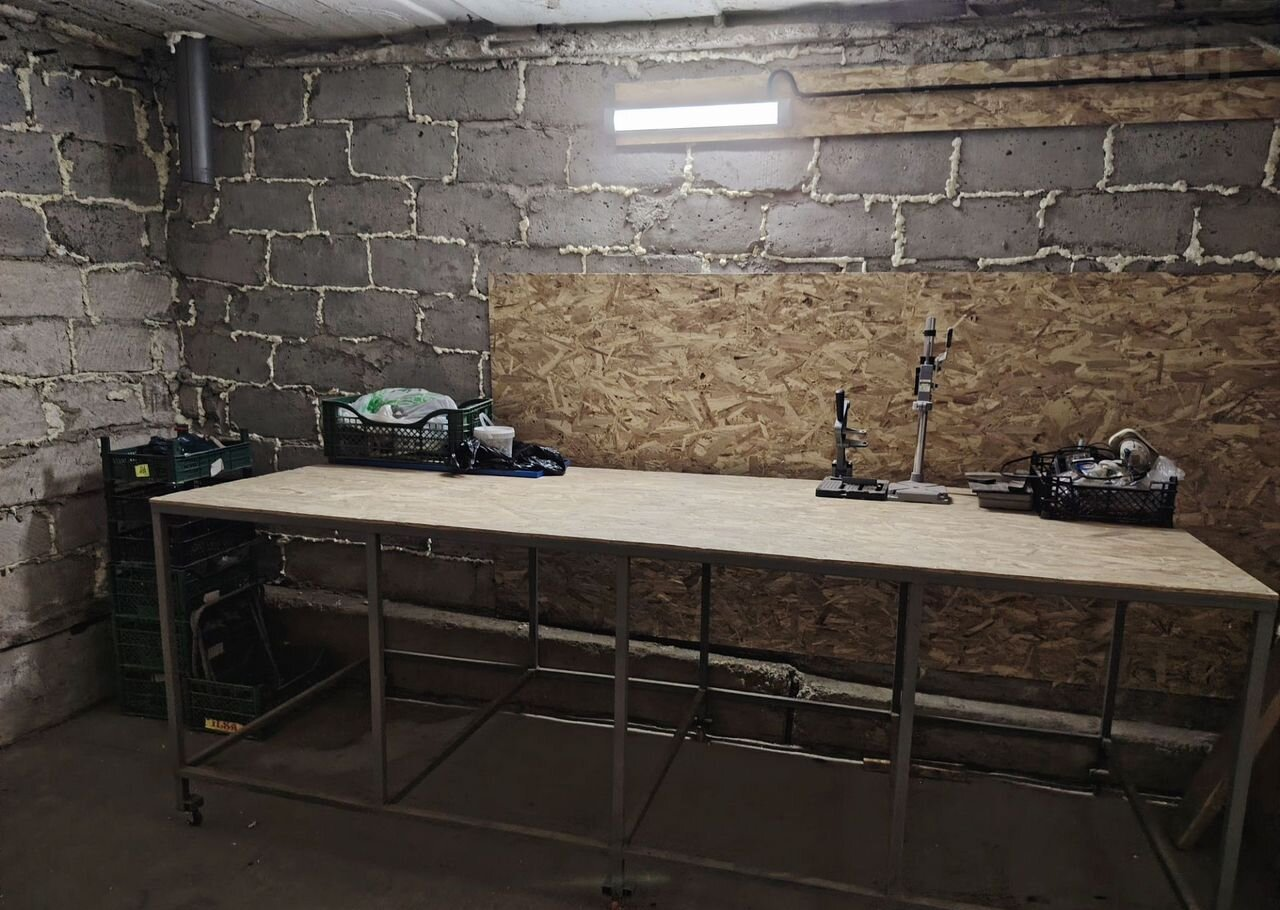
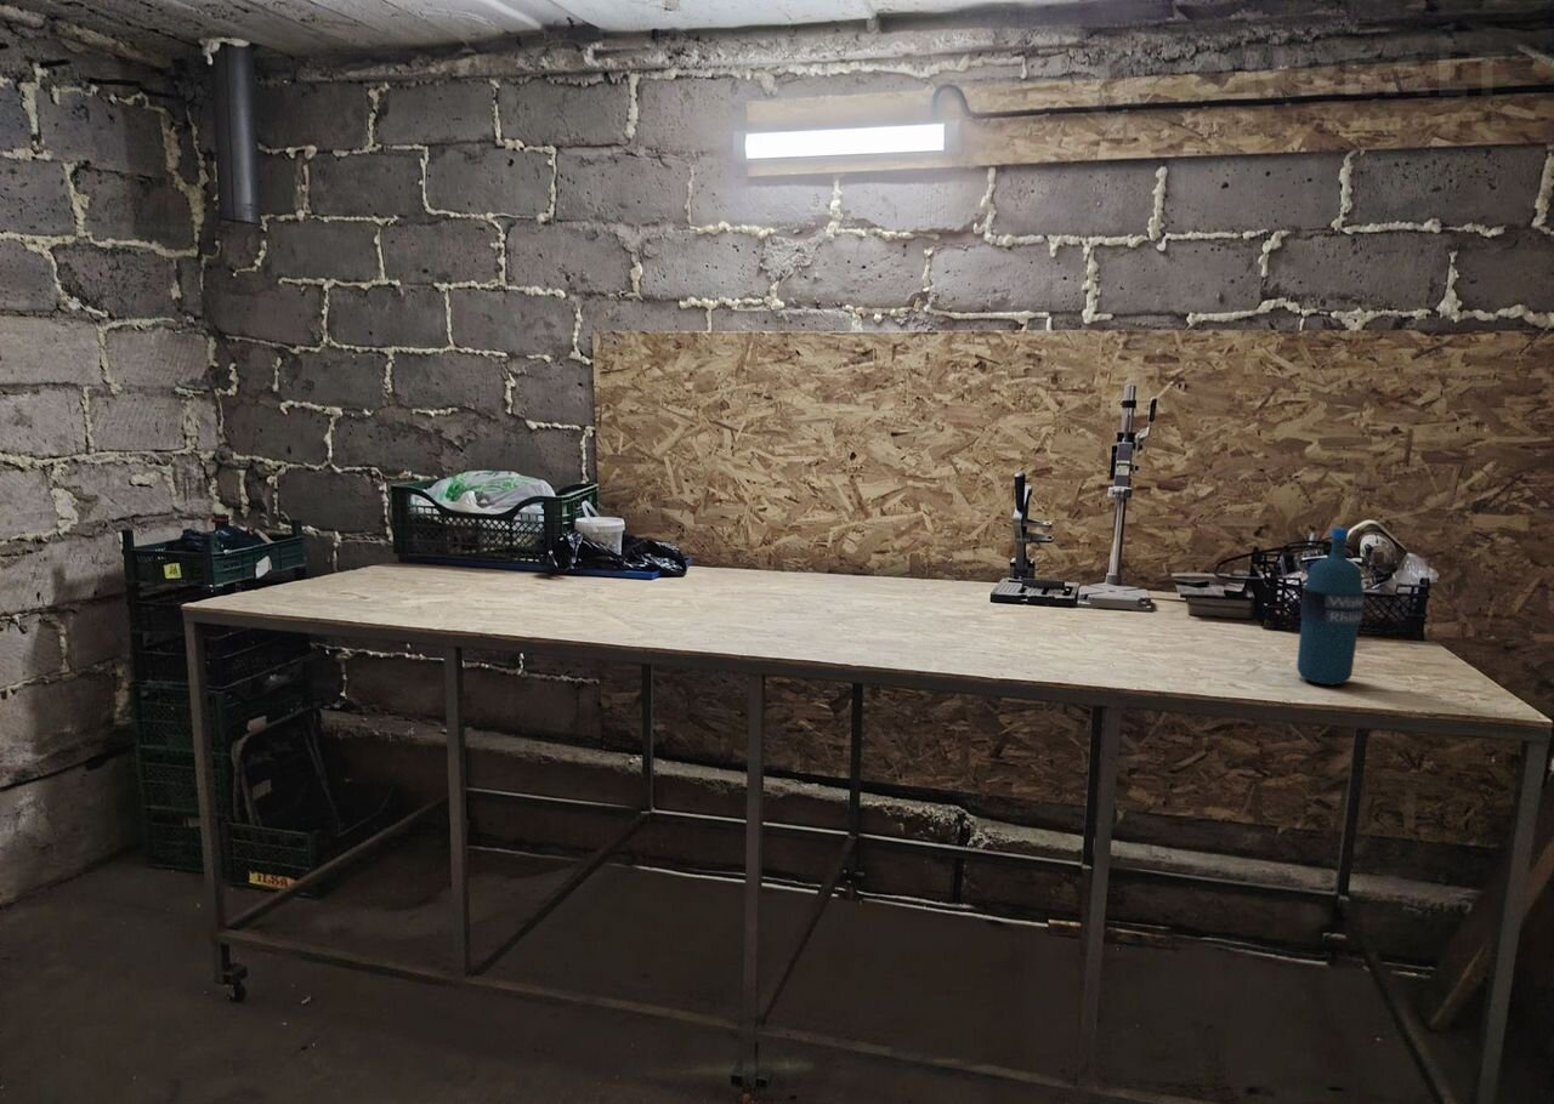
+ water bottle [1295,527,1366,685]
